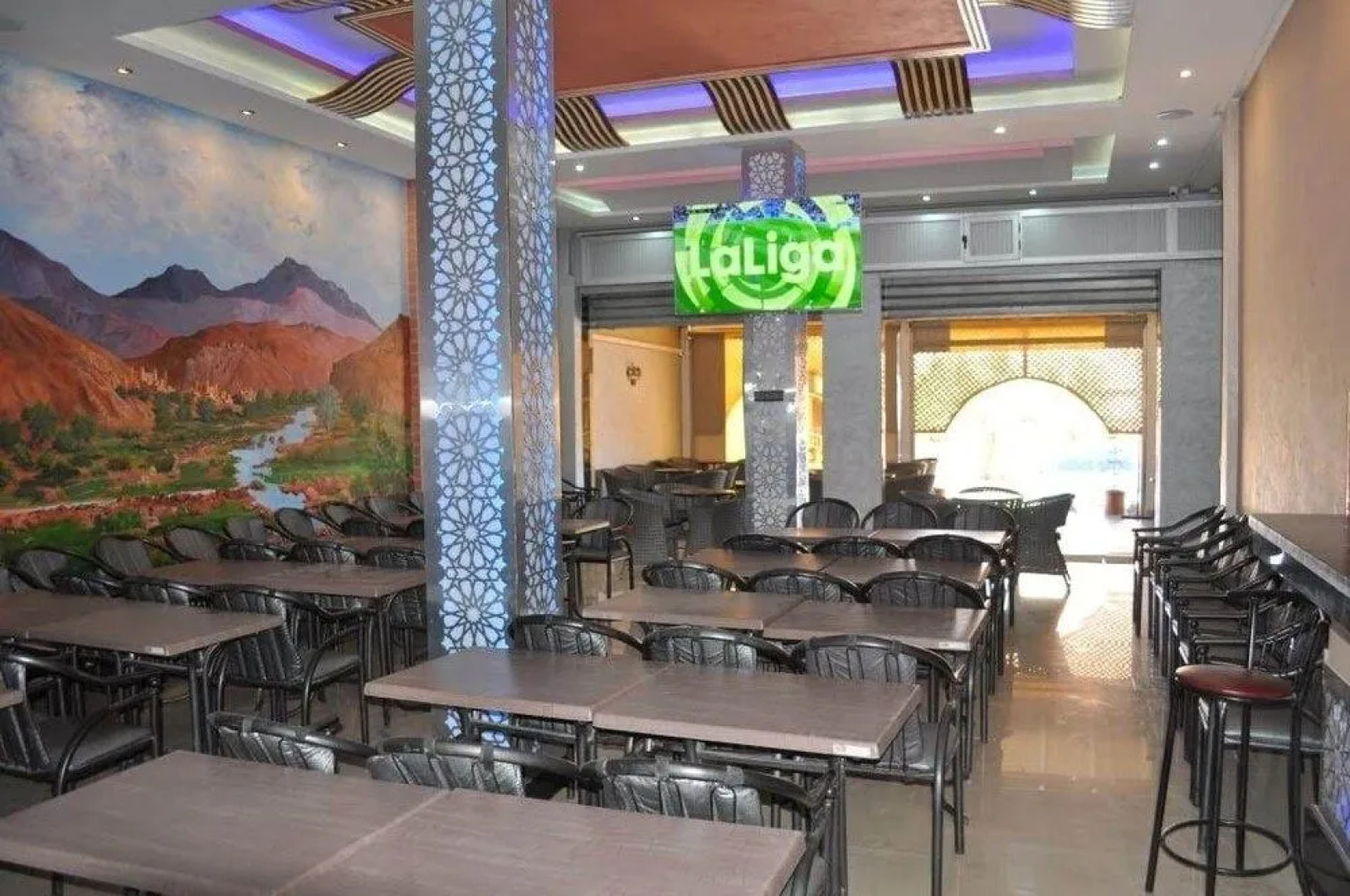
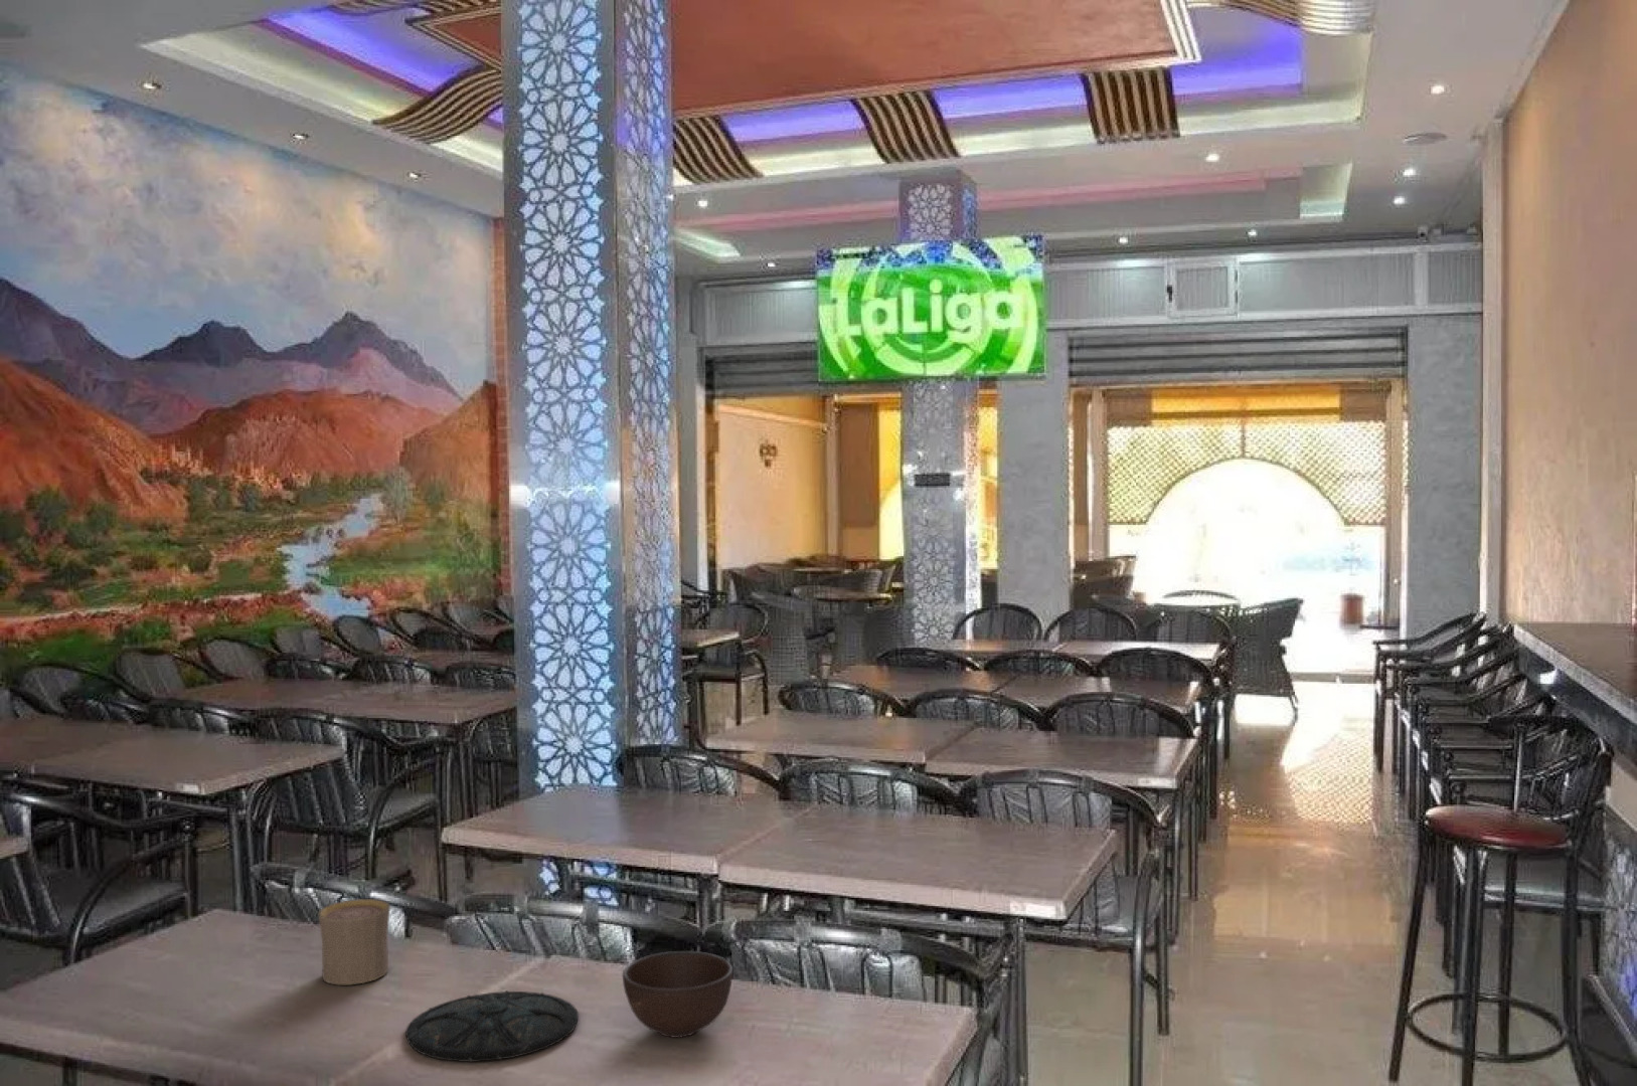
+ bowl [622,950,734,1039]
+ cup [316,898,392,985]
+ plate [405,989,580,1063]
